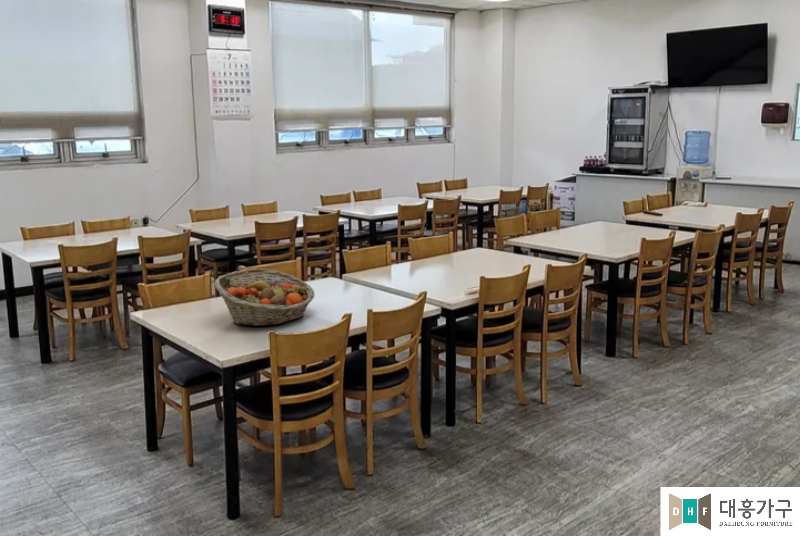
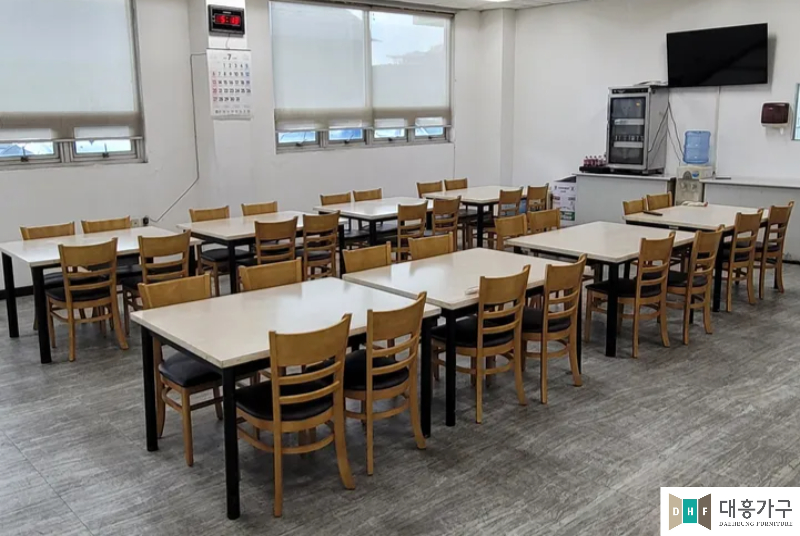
- fruit basket [213,268,315,327]
